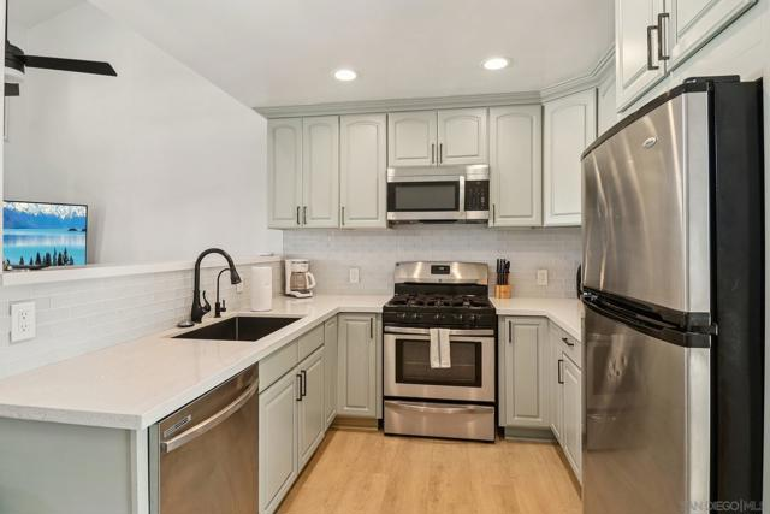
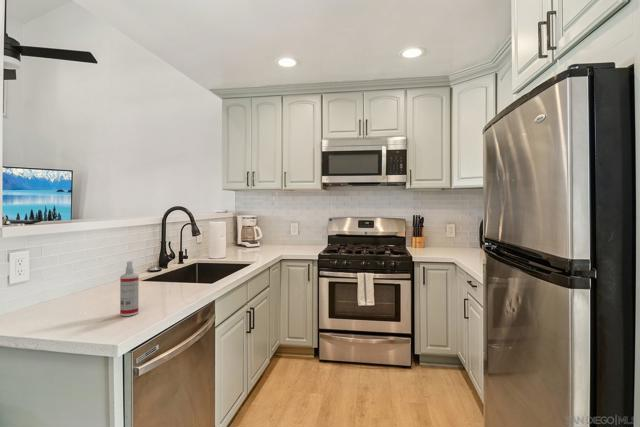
+ spray bottle [119,260,140,317]
